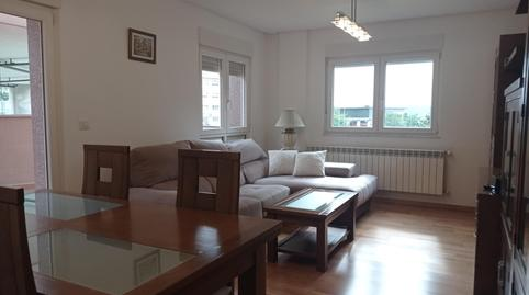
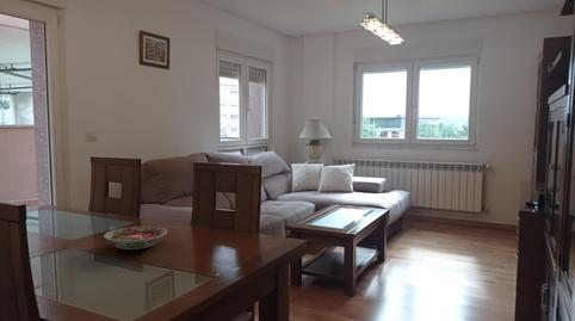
+ bowl [103,224,168,251]
